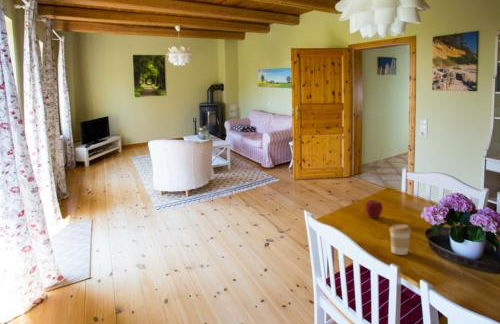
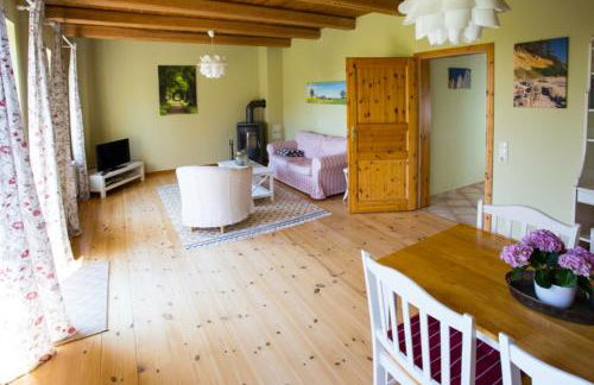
- coffee cup [388,223,412,256]
- apple [364,199,384,219]
